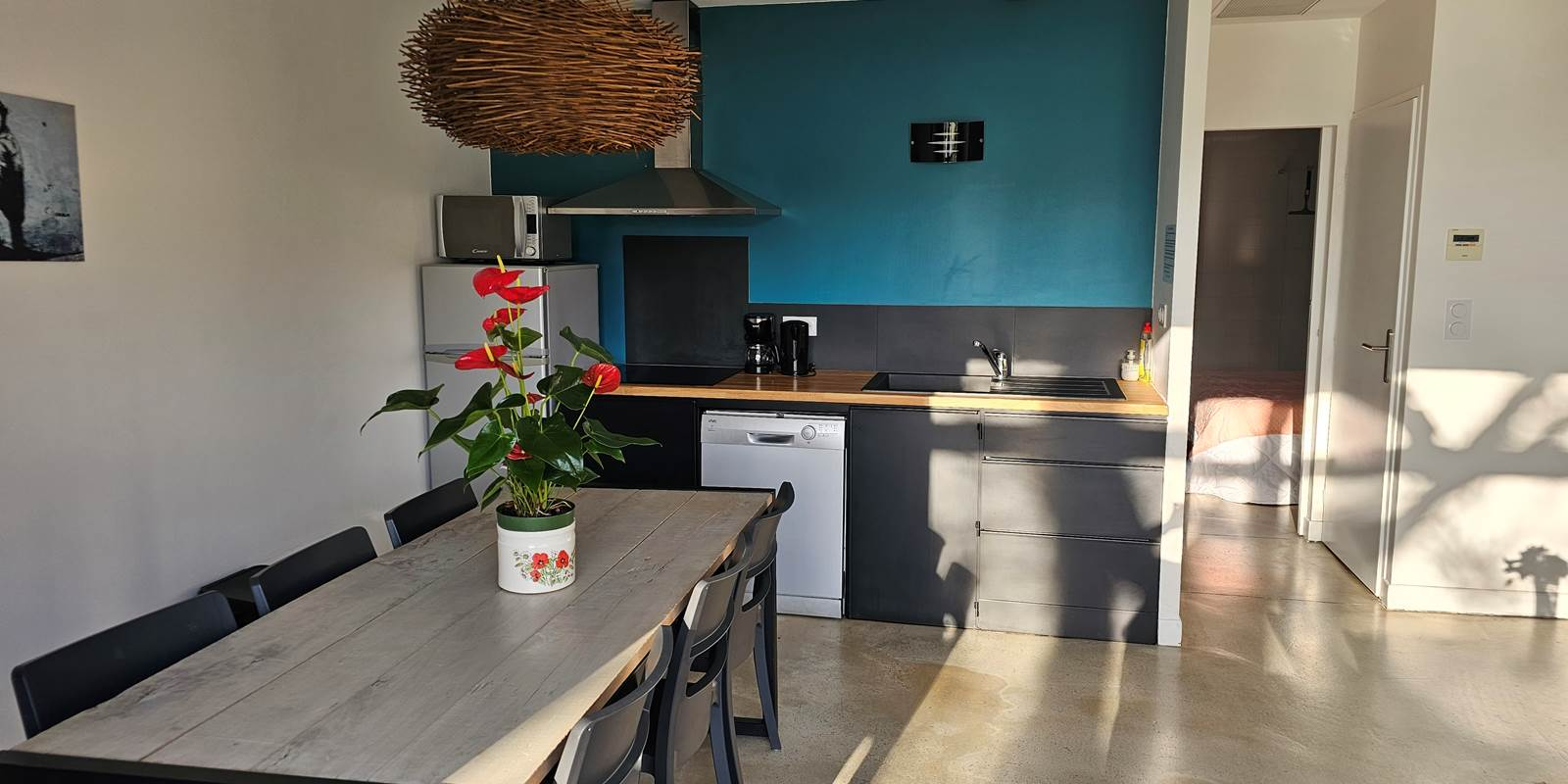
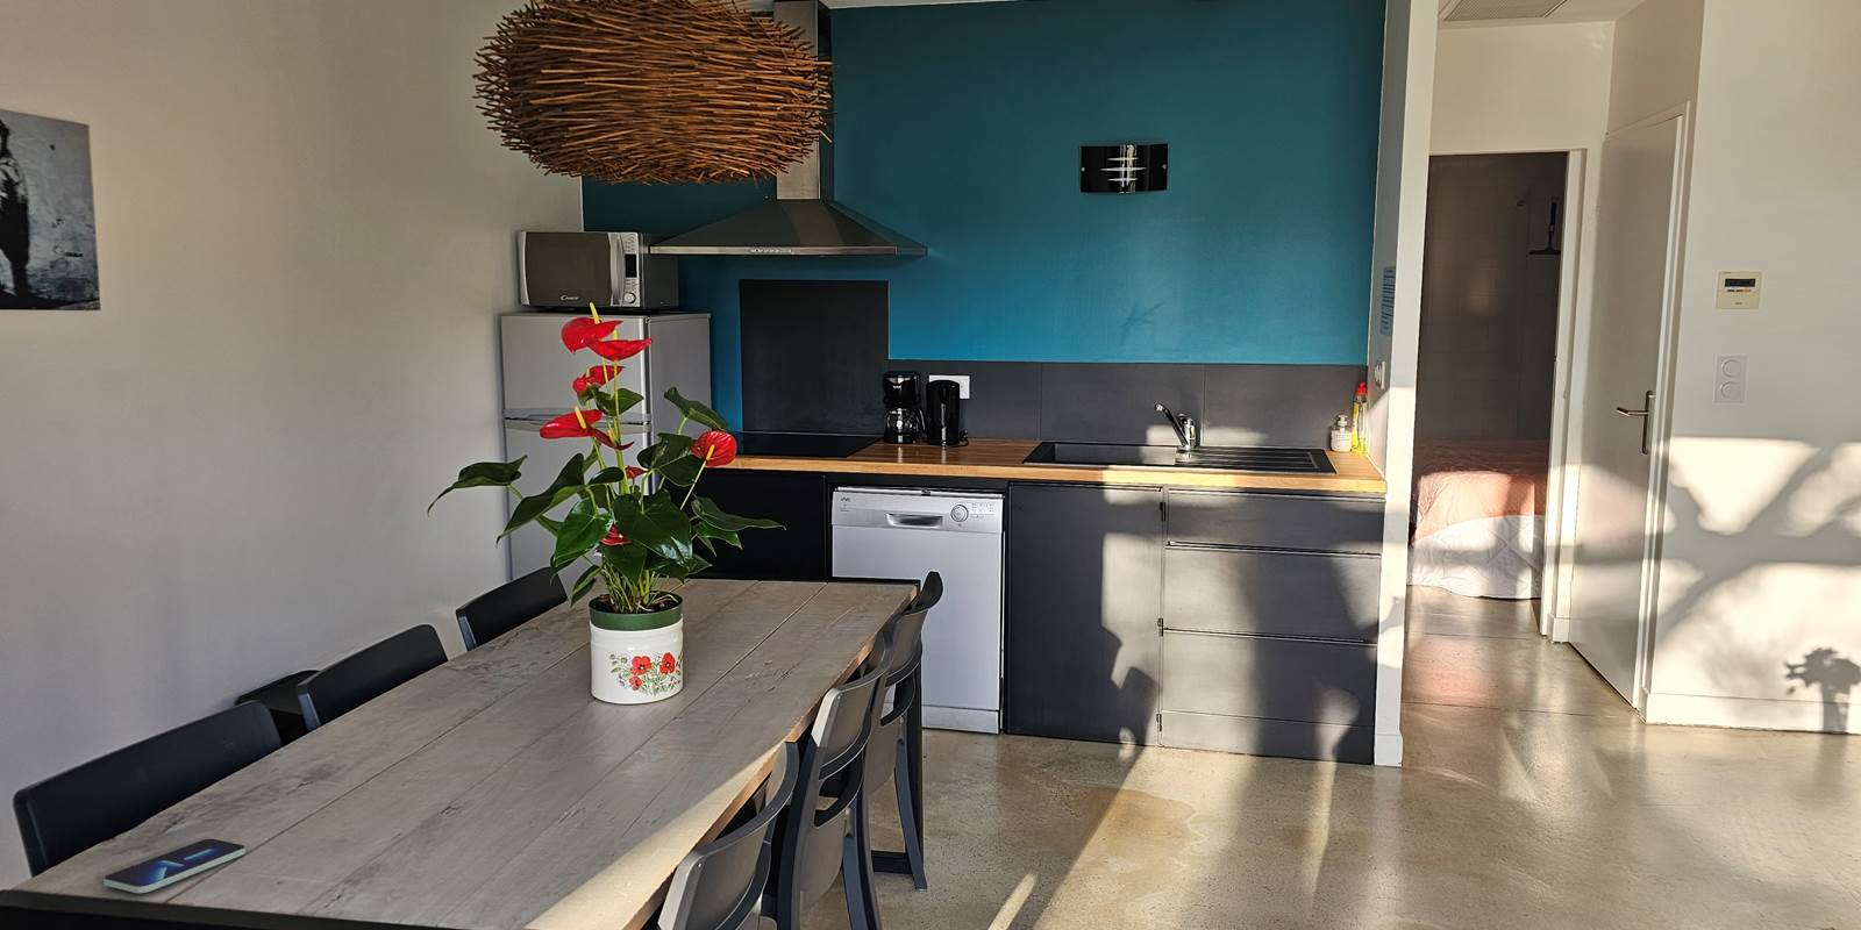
+ smartphone [102,839,247,894]
